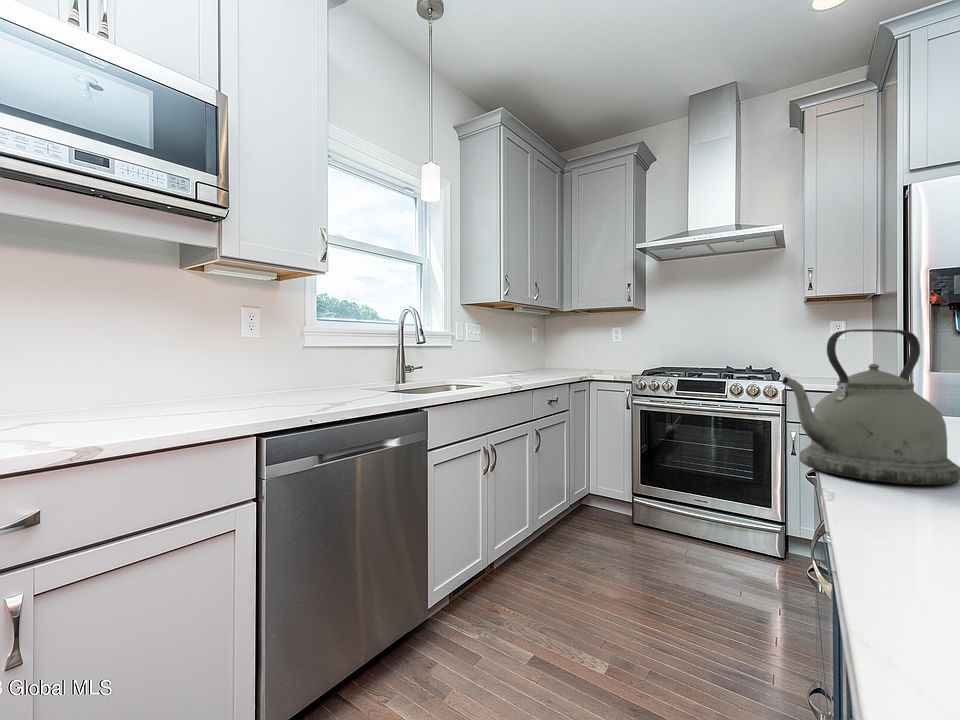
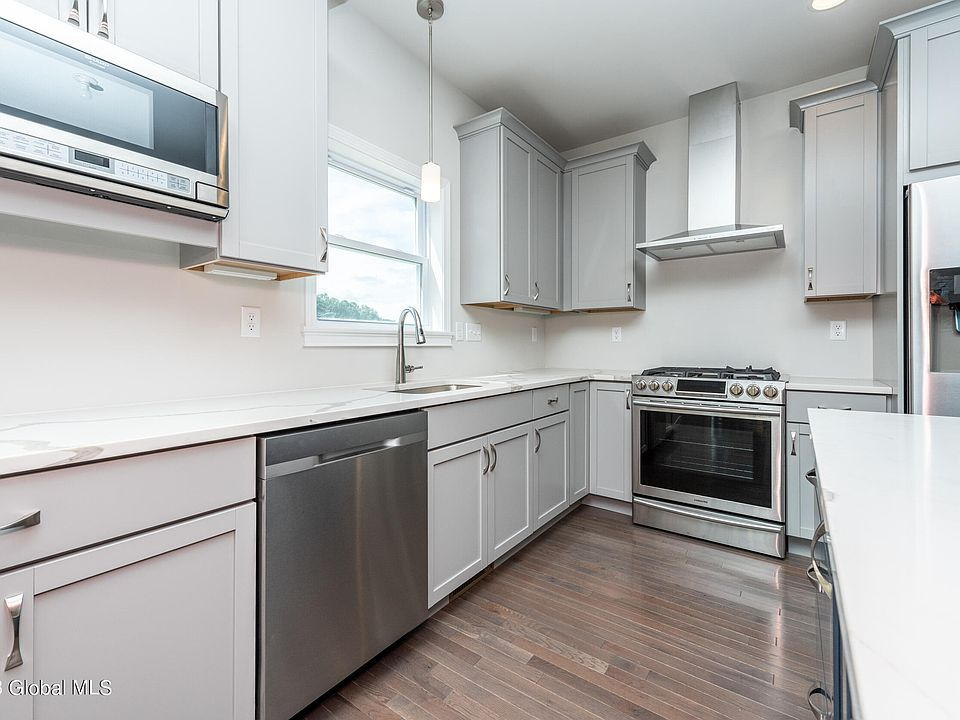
- kettle [781,328,960,486]
